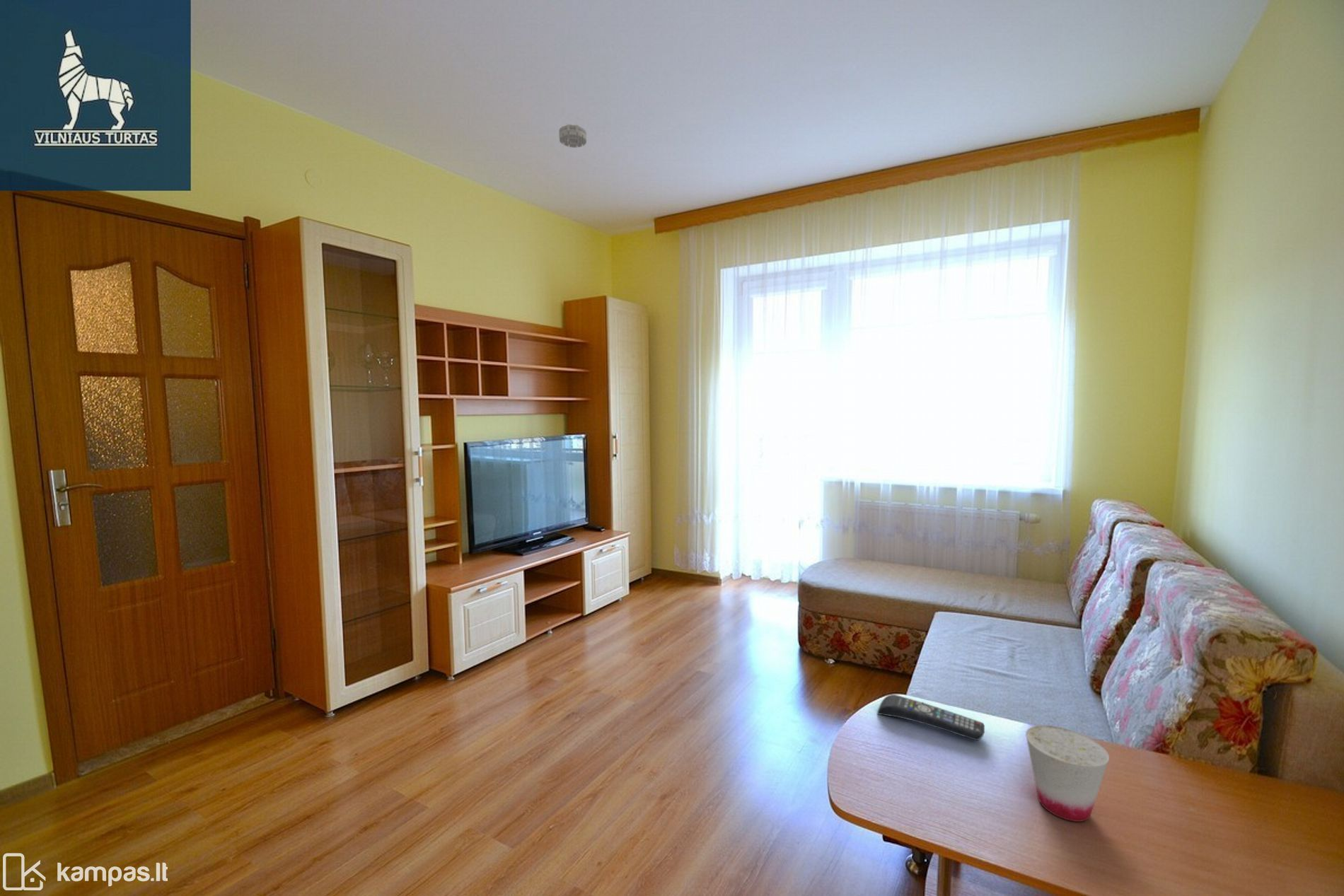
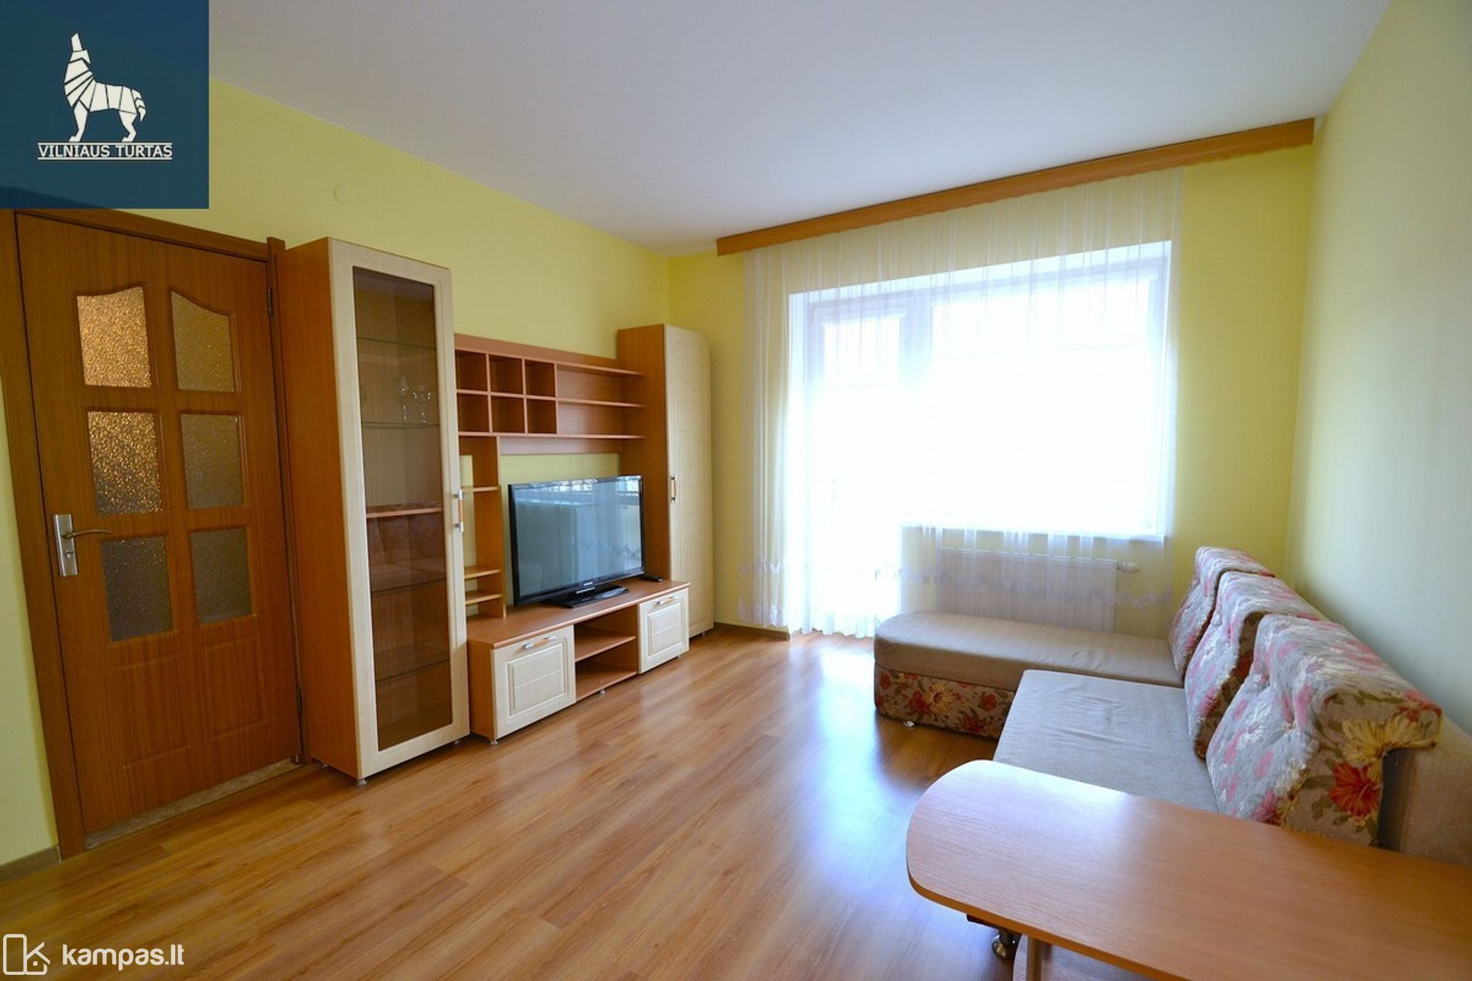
- remote control [876,694,985,741]
- cup [1025,725,1110,822]
- smoke detector [558,124,587,149]
